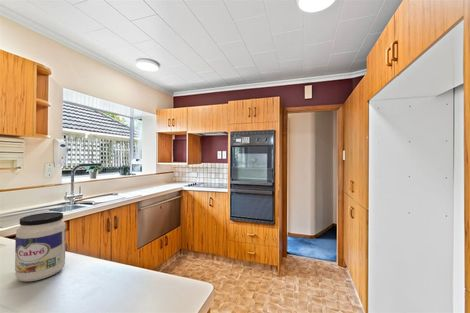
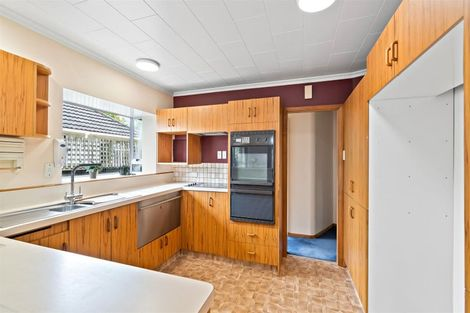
- jar [14,211,66,282]
